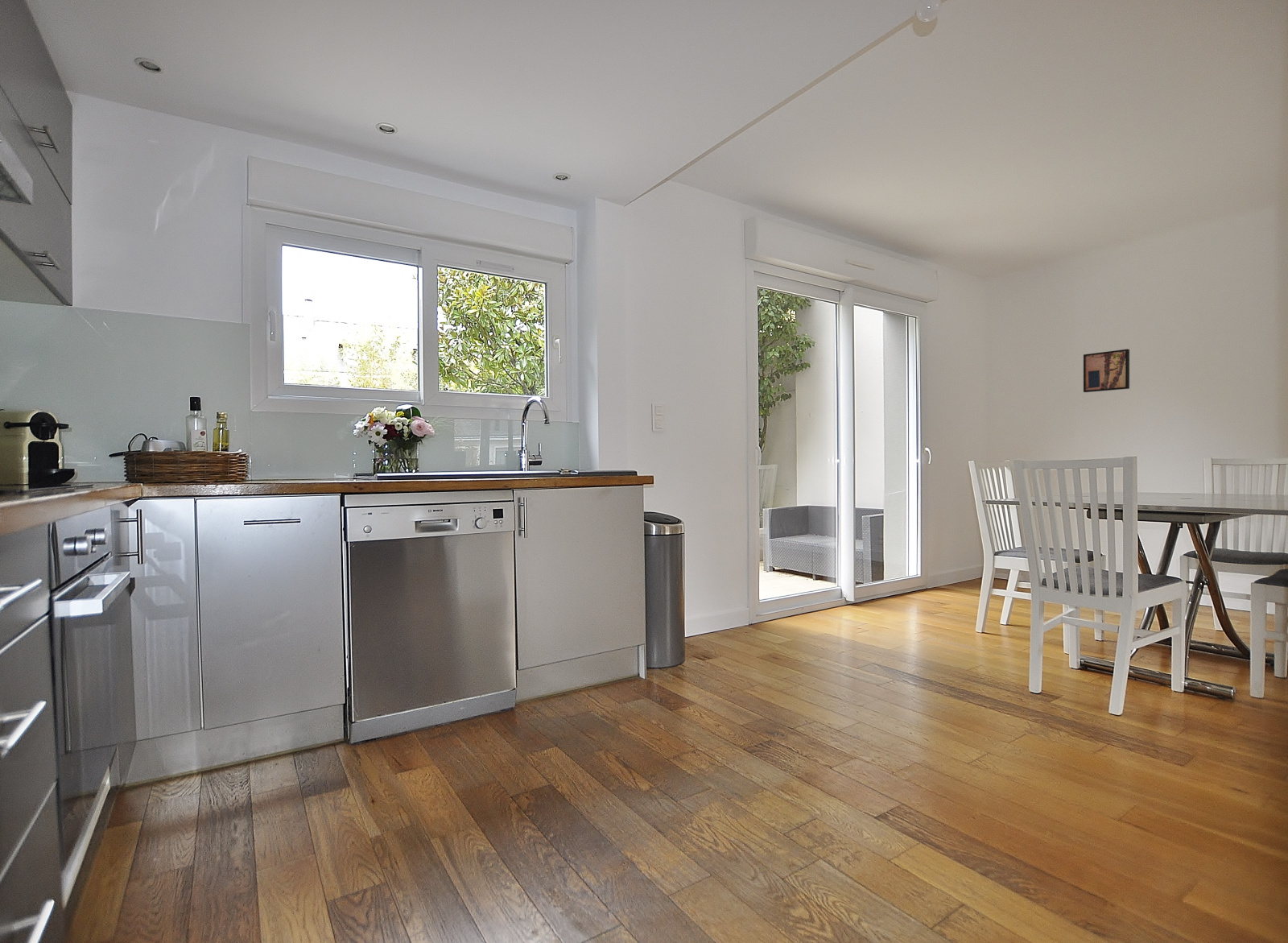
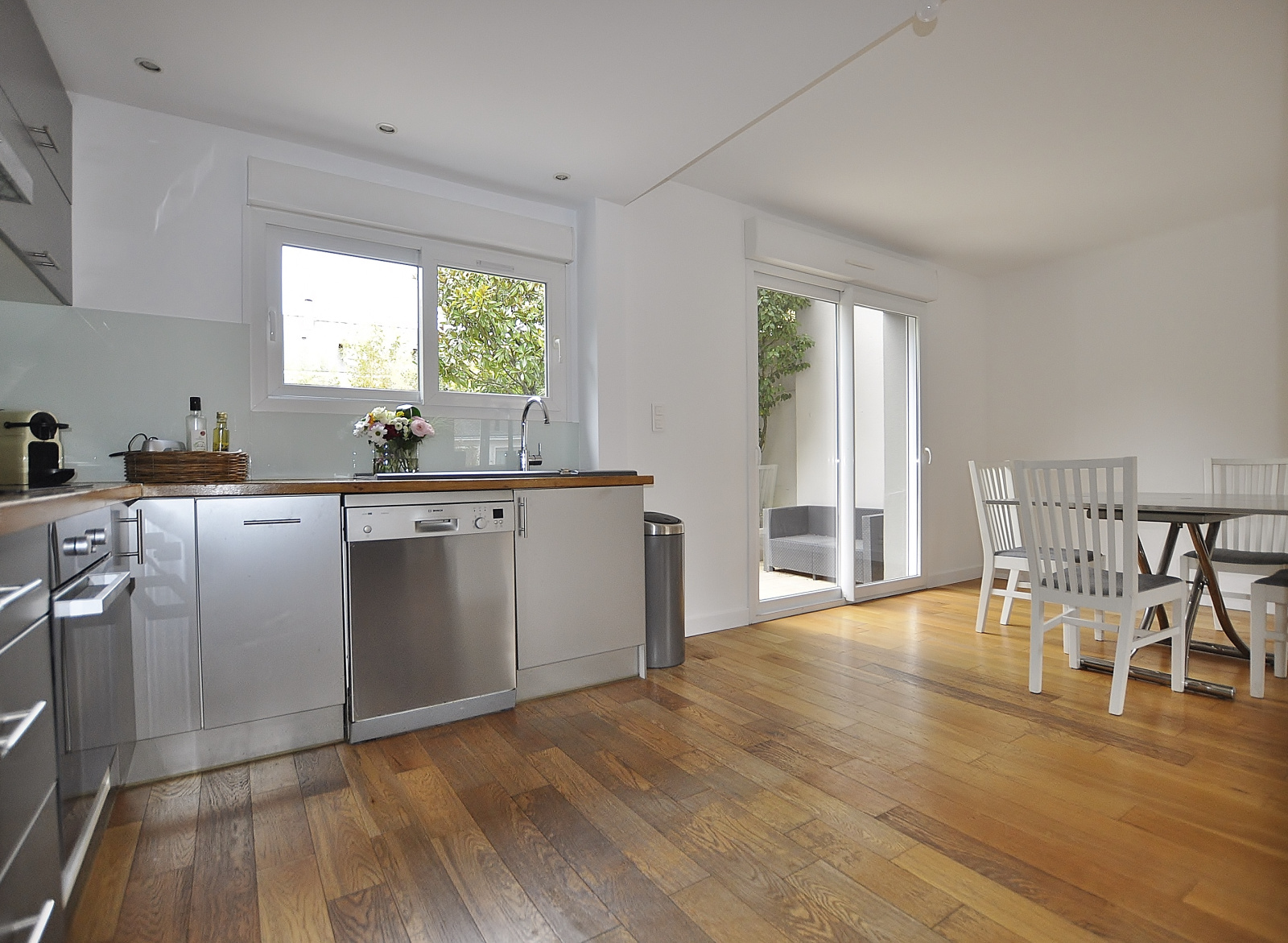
- wall art [1083,348,1130,393]
